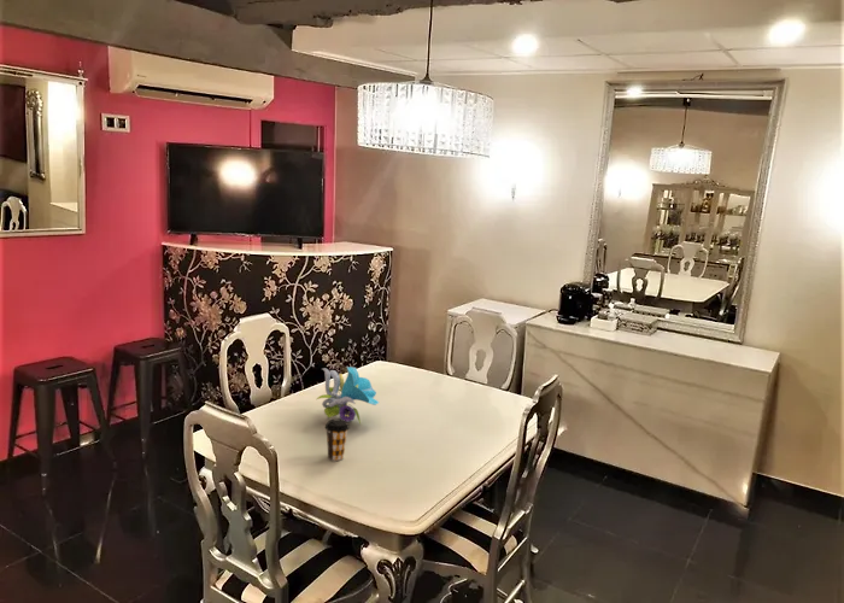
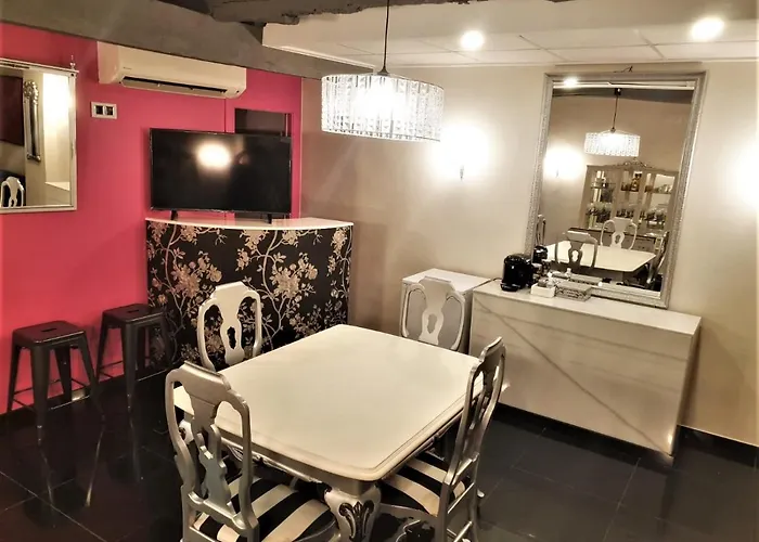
- coffee cup [324,418,351,462]
- flower arrangement [316,365,380,425]
